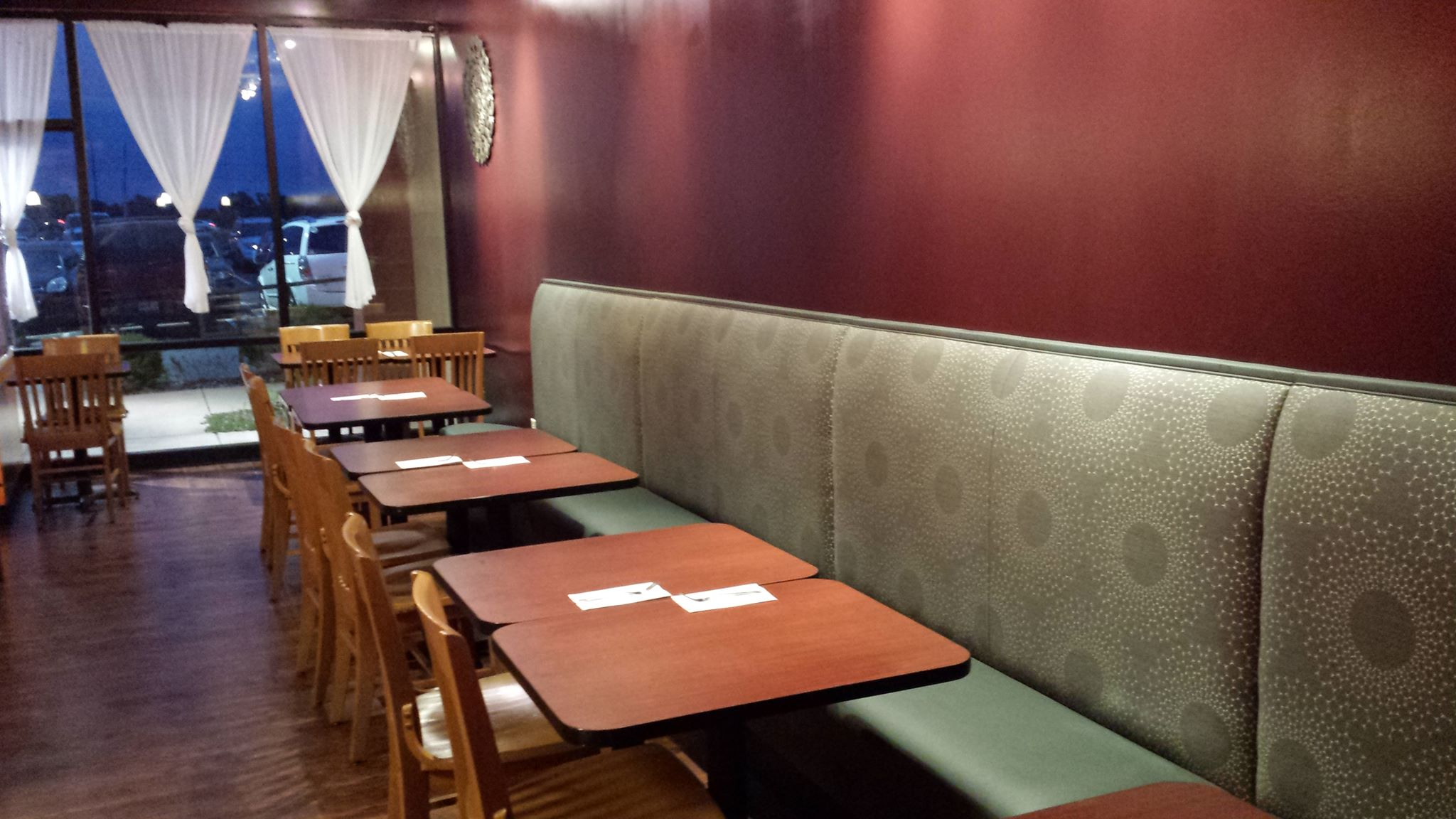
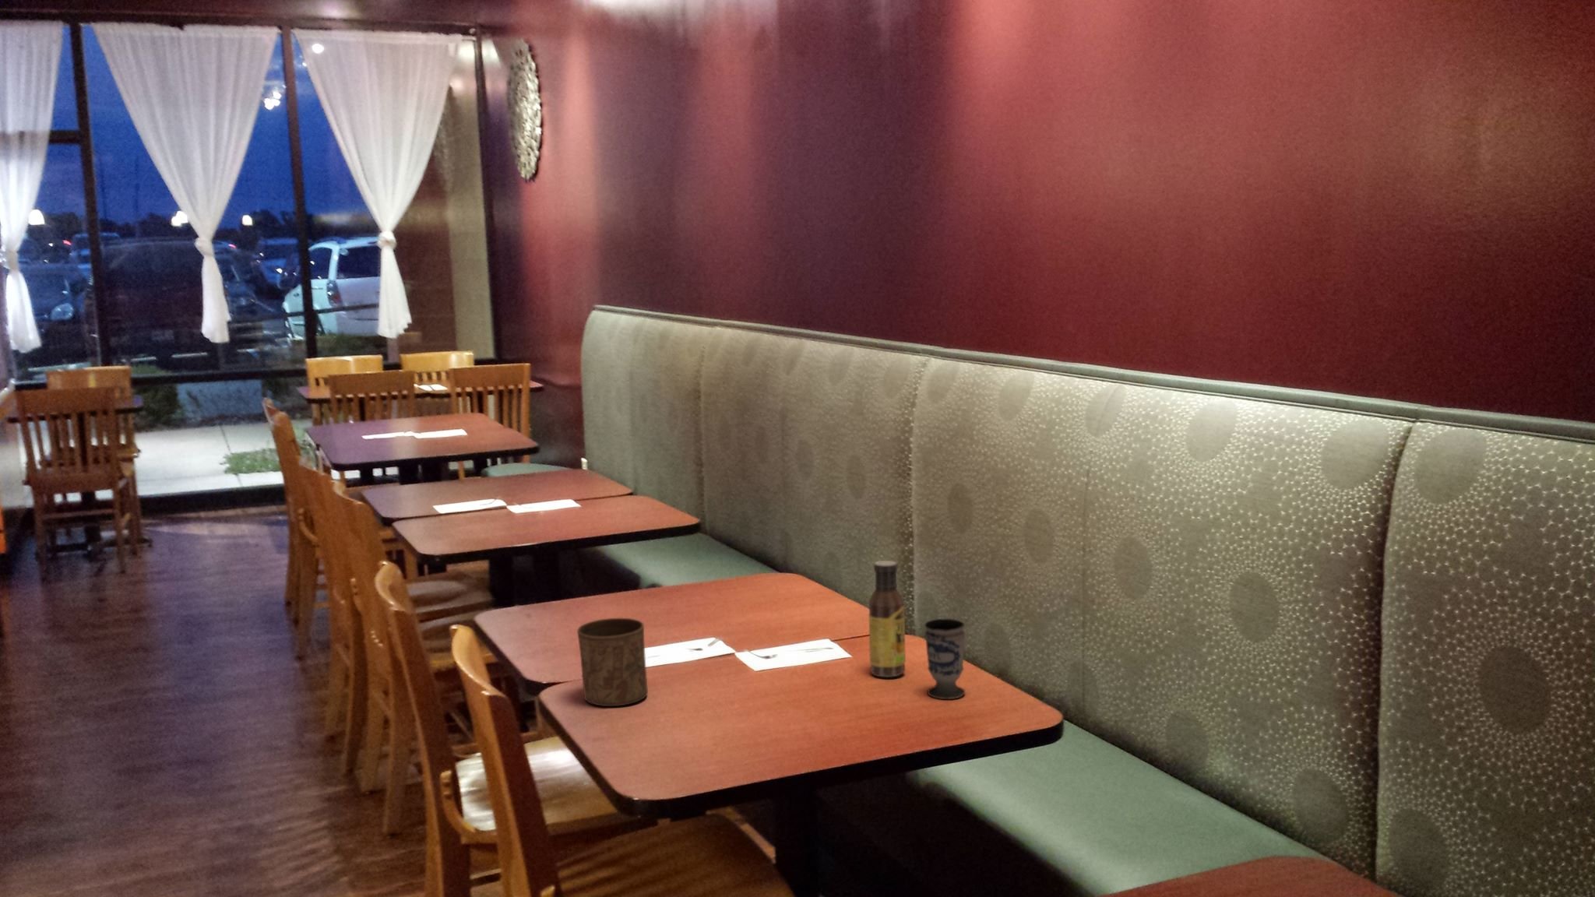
+ cup [576,618,649,708]
+ sauce bottle [869,560,907,678]
+ cup [925,618,966,700]
